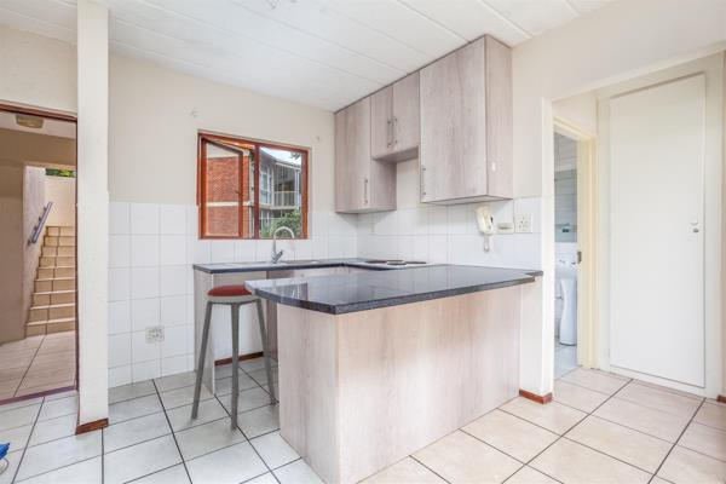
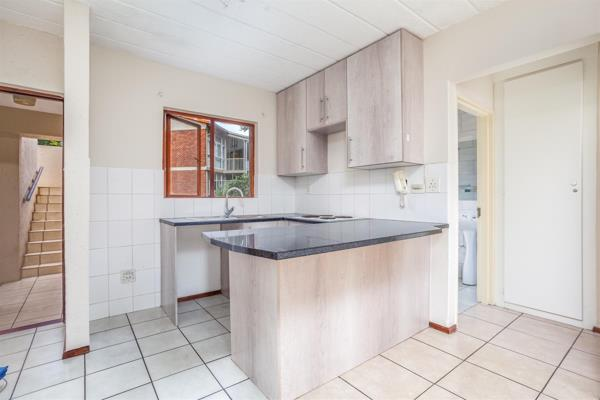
- music stool [190,283,277,431]
